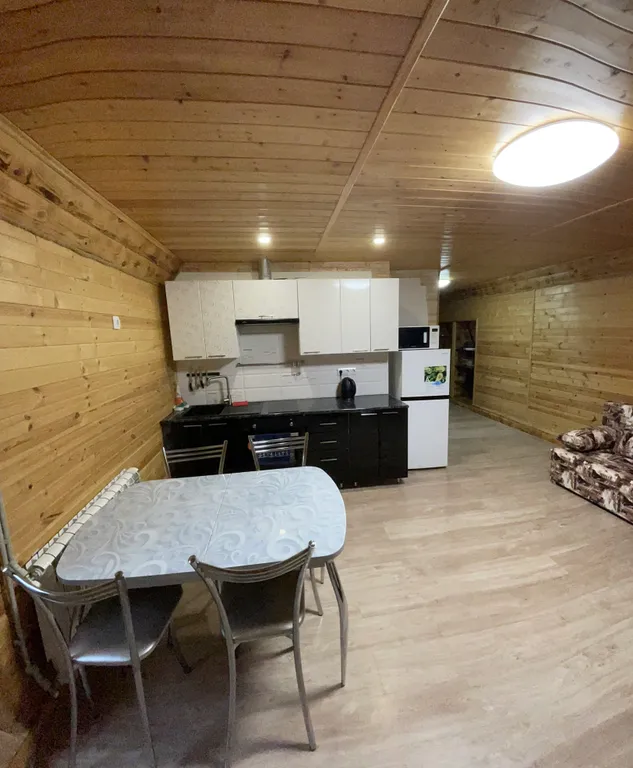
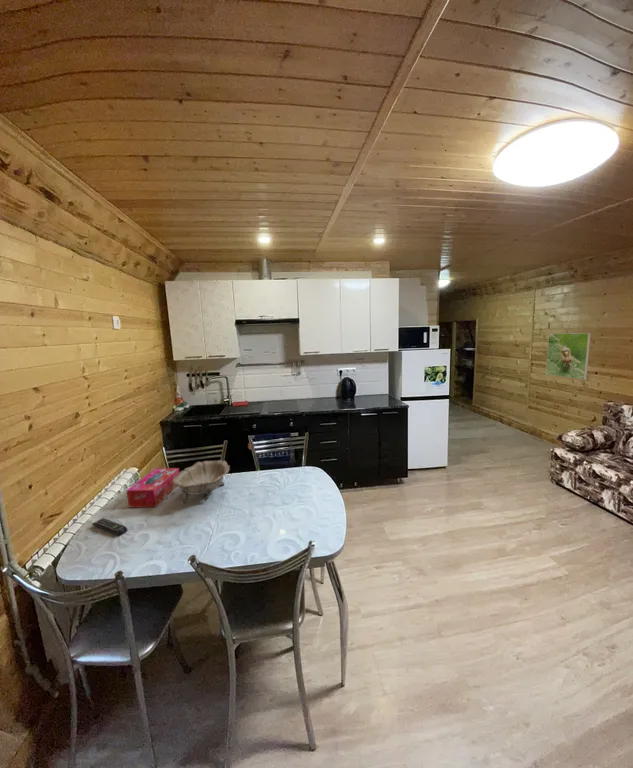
+ remote control [91,517,128,537]
+ tissue box [126,467,180,508]
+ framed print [545,332,592,381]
+ decorative bowl [173,459,231,505]
